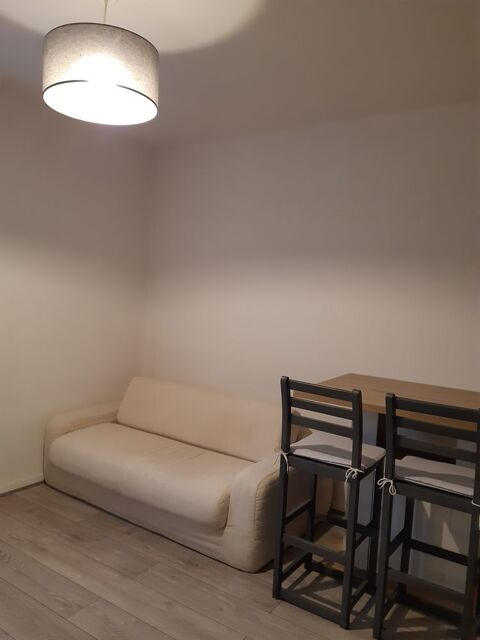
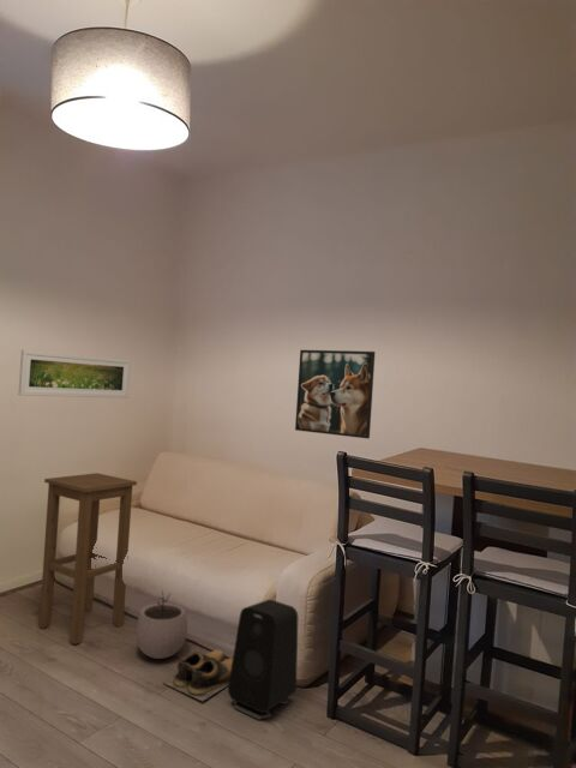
+ shoes [162,648,233,702]
+ stool [38,472,138,646]
+ speaker [227,599,299,721]
+ plant pot [134,589,188,660]
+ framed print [17,349,132,400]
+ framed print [294,349,377,439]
